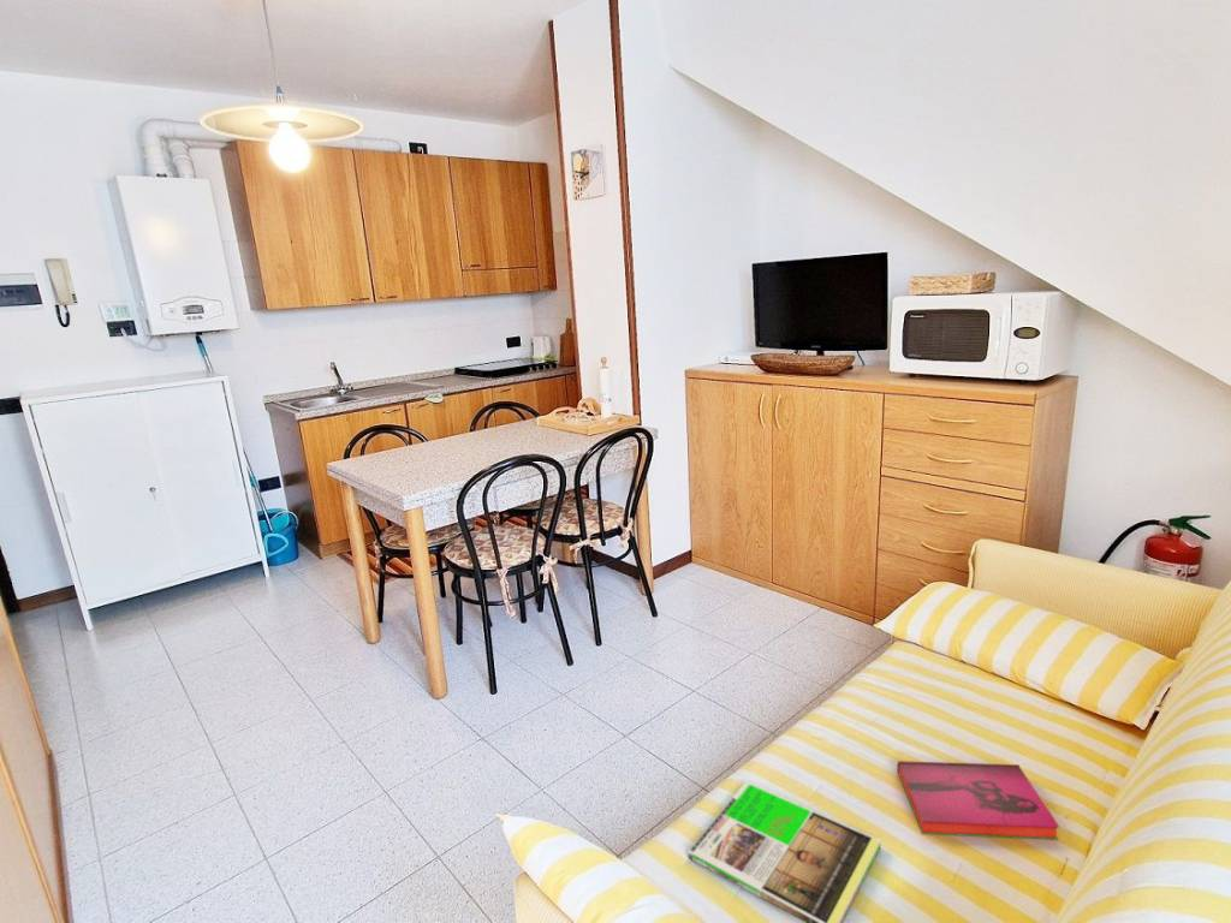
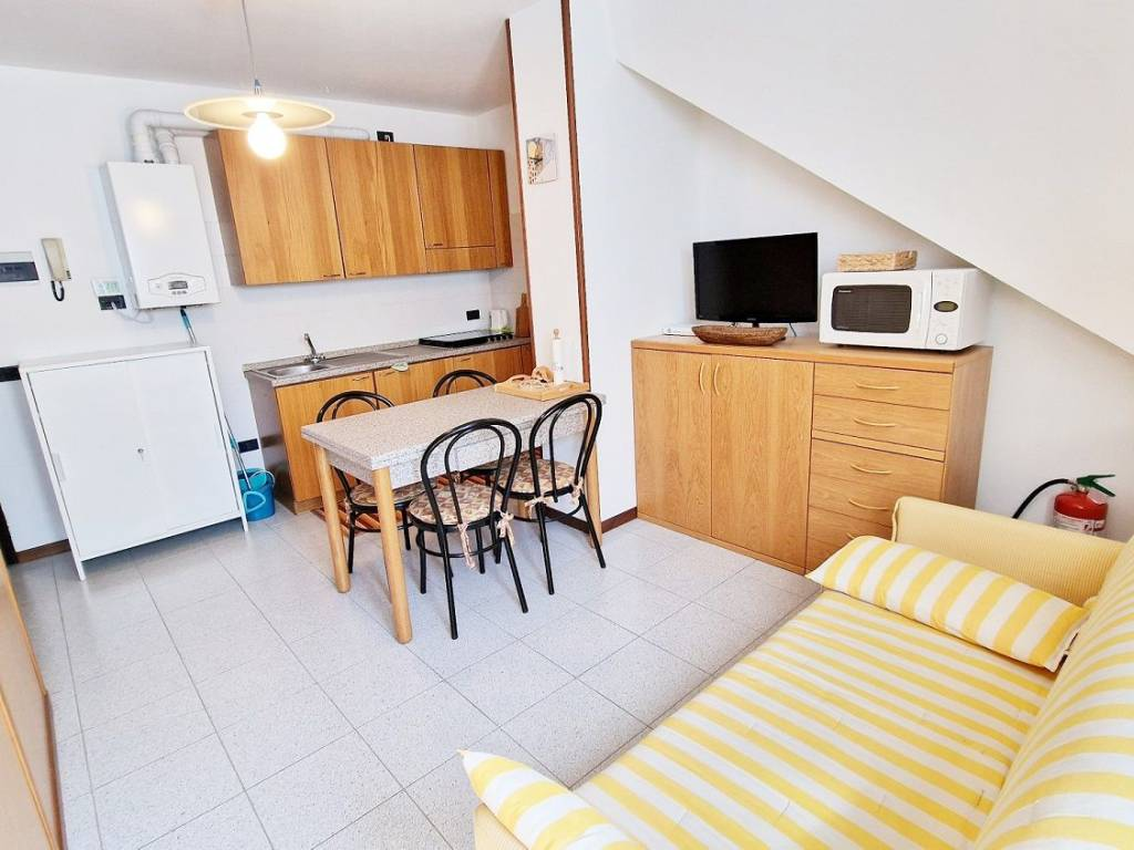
- magazine [686,780,882,923]
- hardback book [896,760,1060,841]
